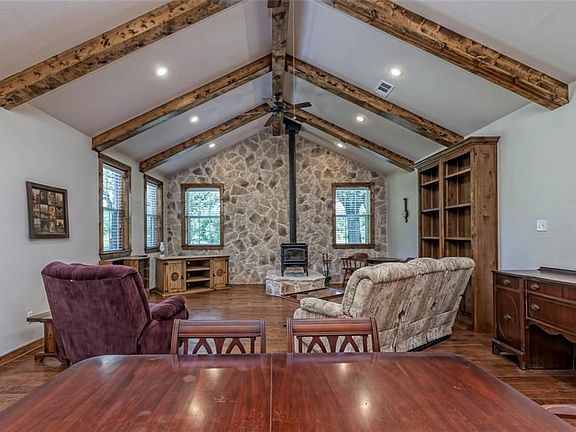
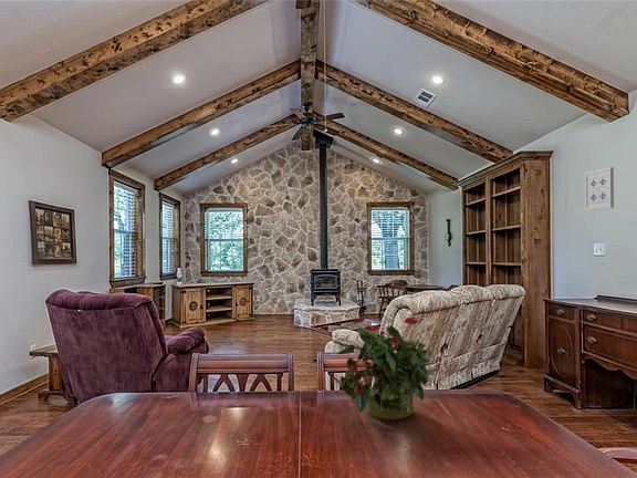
+ potted plant [336,315,438,422]
+ wall art [584,166,615,211]
